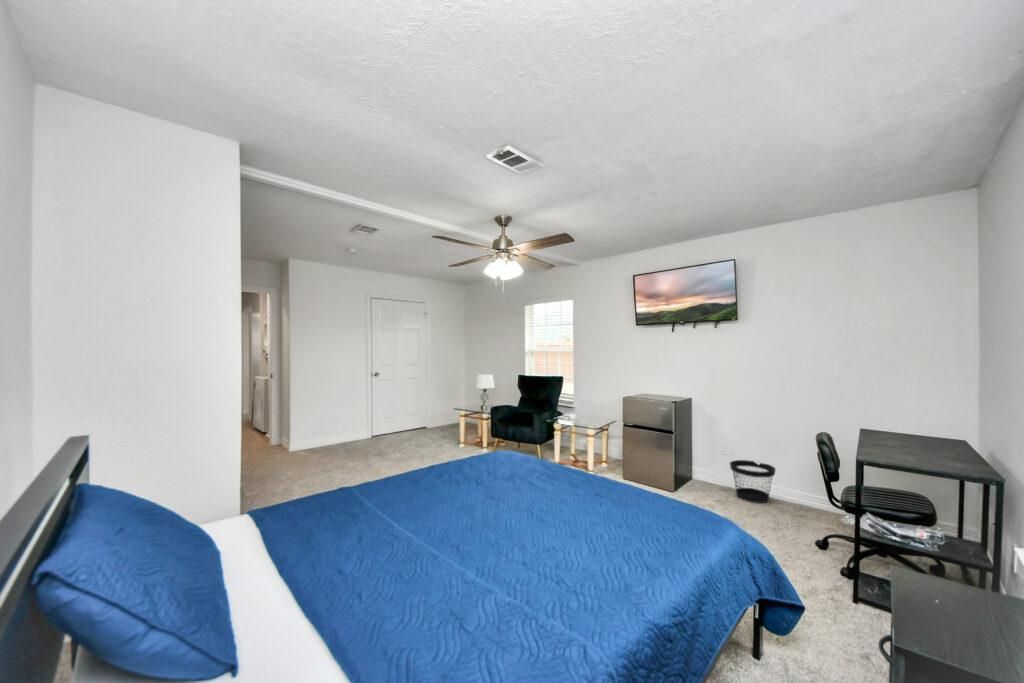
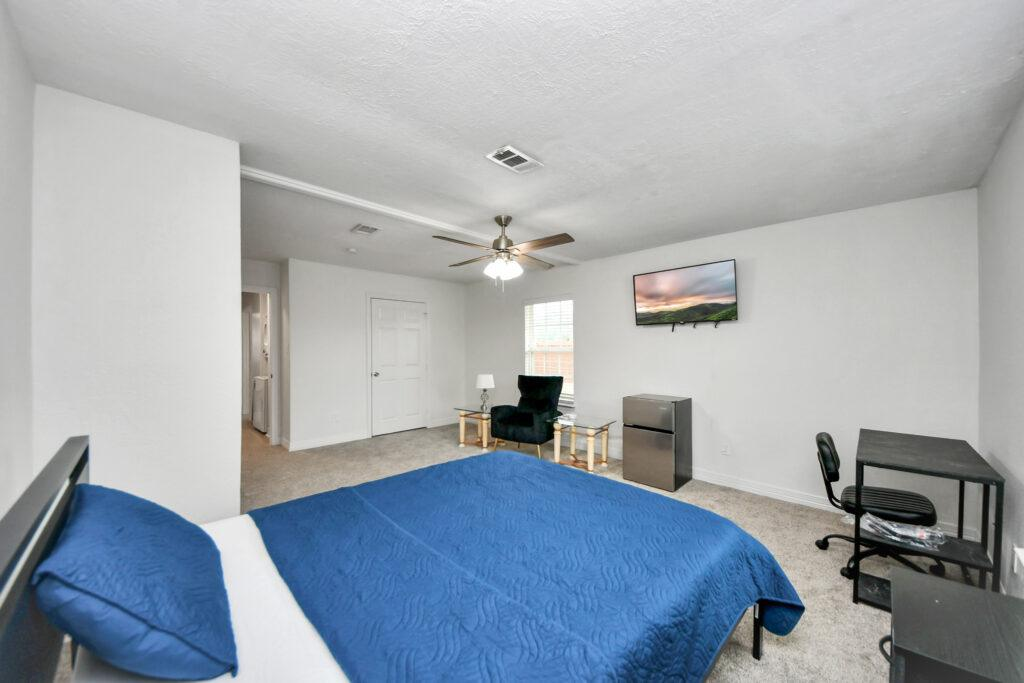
- wastebasket [729,459,777,504]
